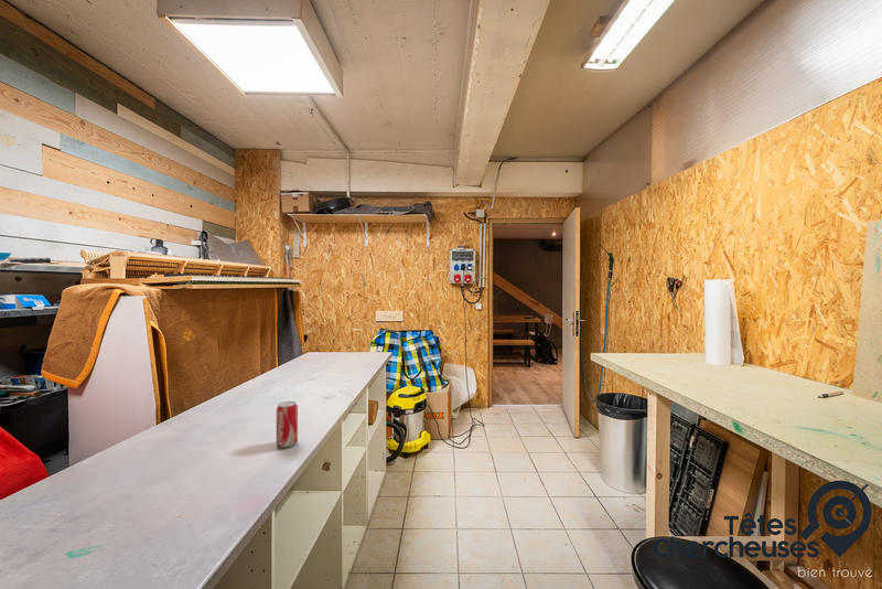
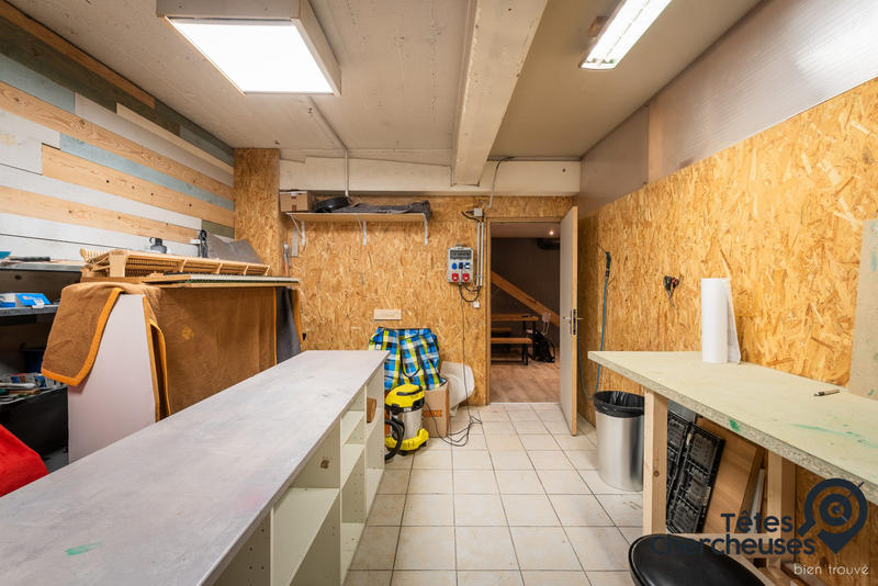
- beverage can [276,400,299,448]
